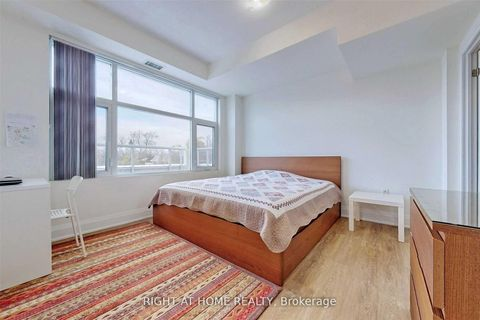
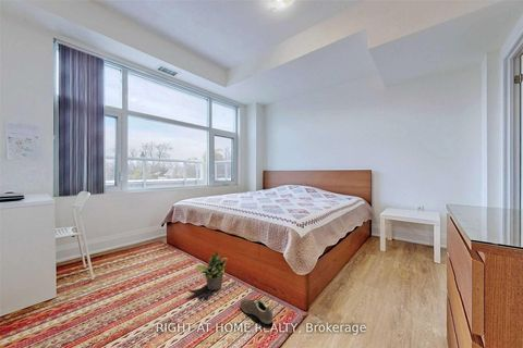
+ potted plant [194,251,229,291]
+ sneaker [239,298,275,325]
